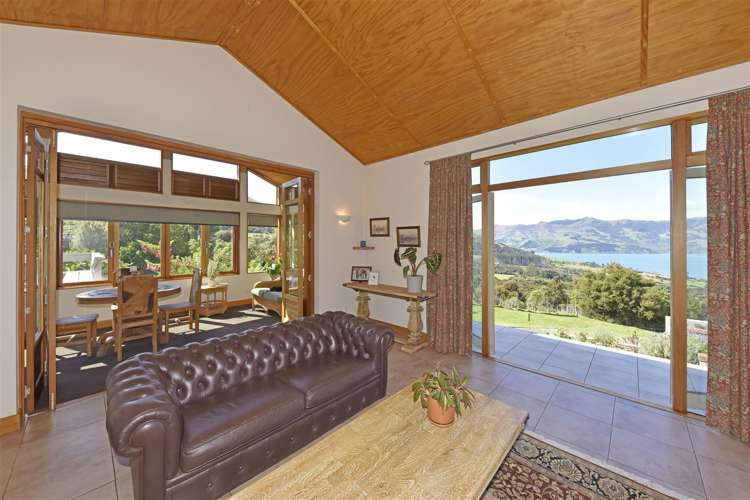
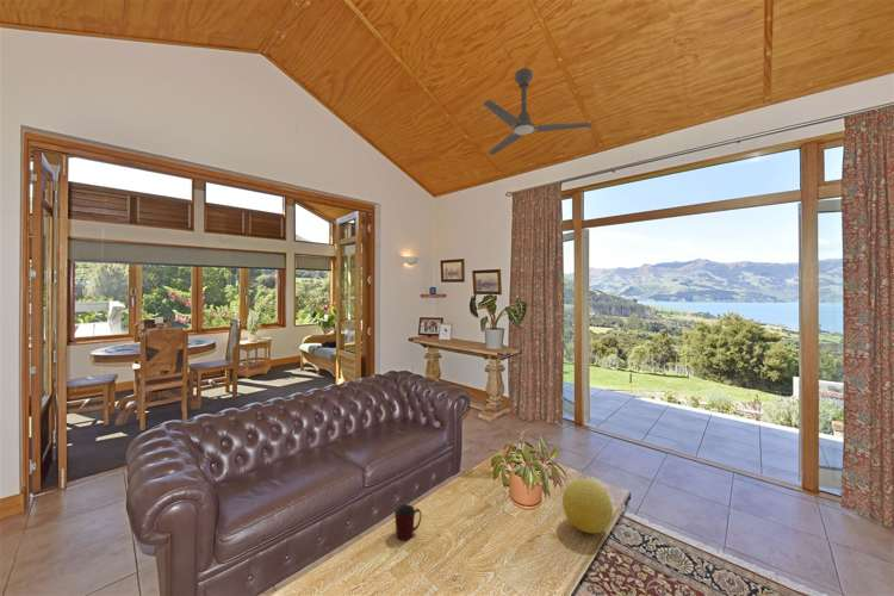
+ ceiling fan [482,68,594,156]
+ decorative ball [561,478,614,534]
+ mug [393,503,422,541]
